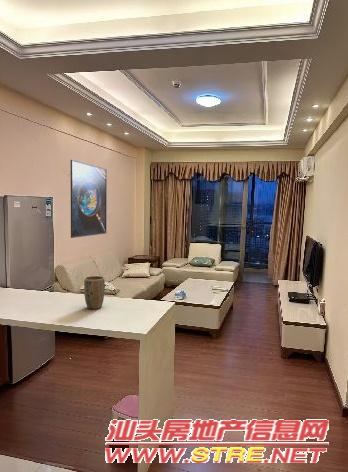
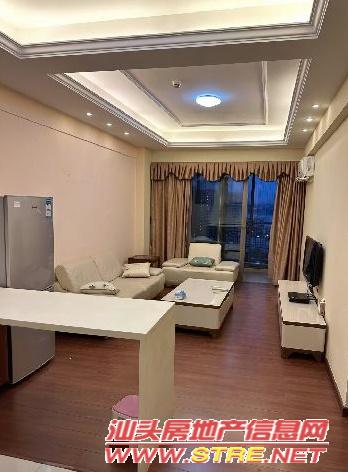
- plant pot [83,275,106,310]
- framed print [70,159,108,239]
